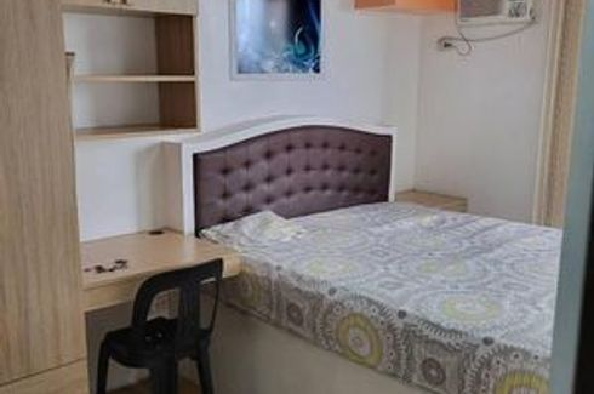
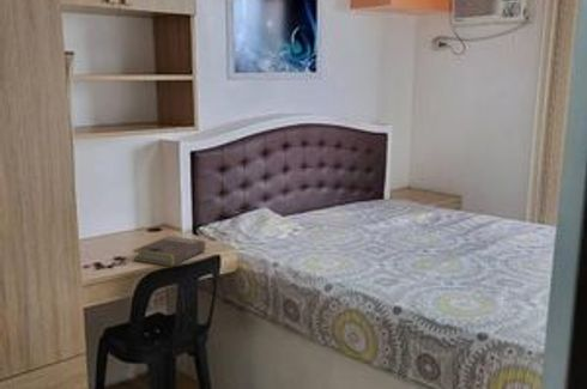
+ book [132,235,207,268]
